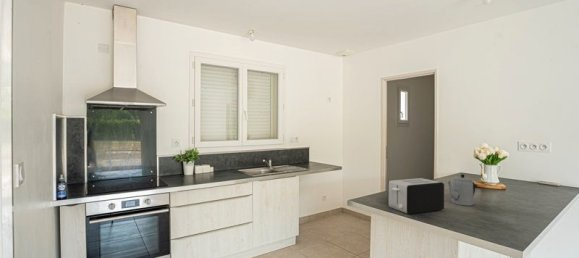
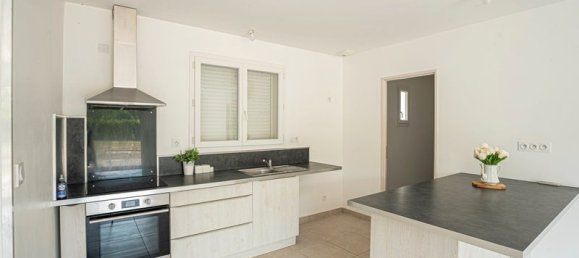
- toaster [387,177,445,215]
- teapot [447,173,476,207]
